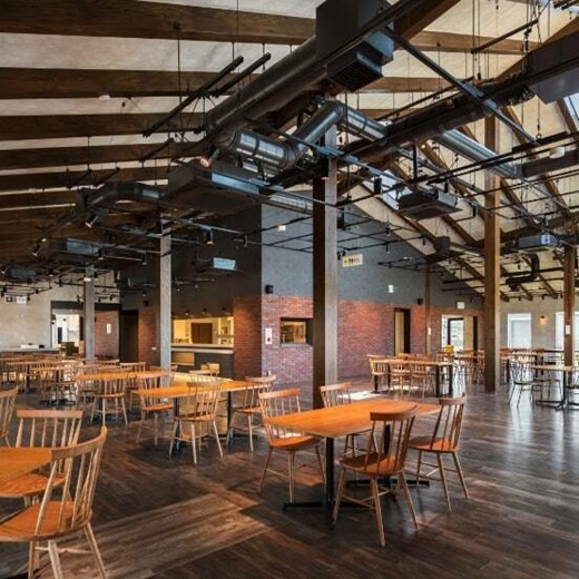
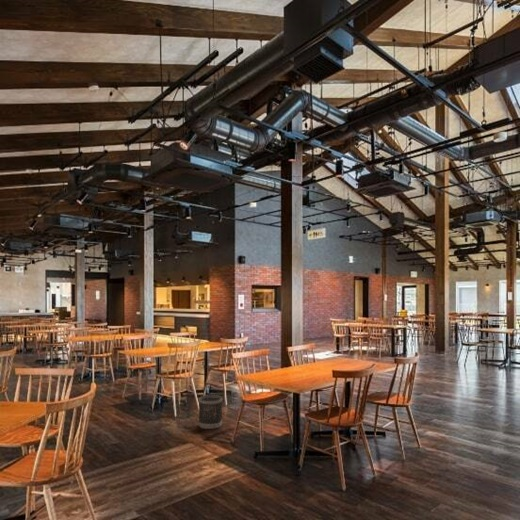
+ wastebasket [198,394,223,430]
